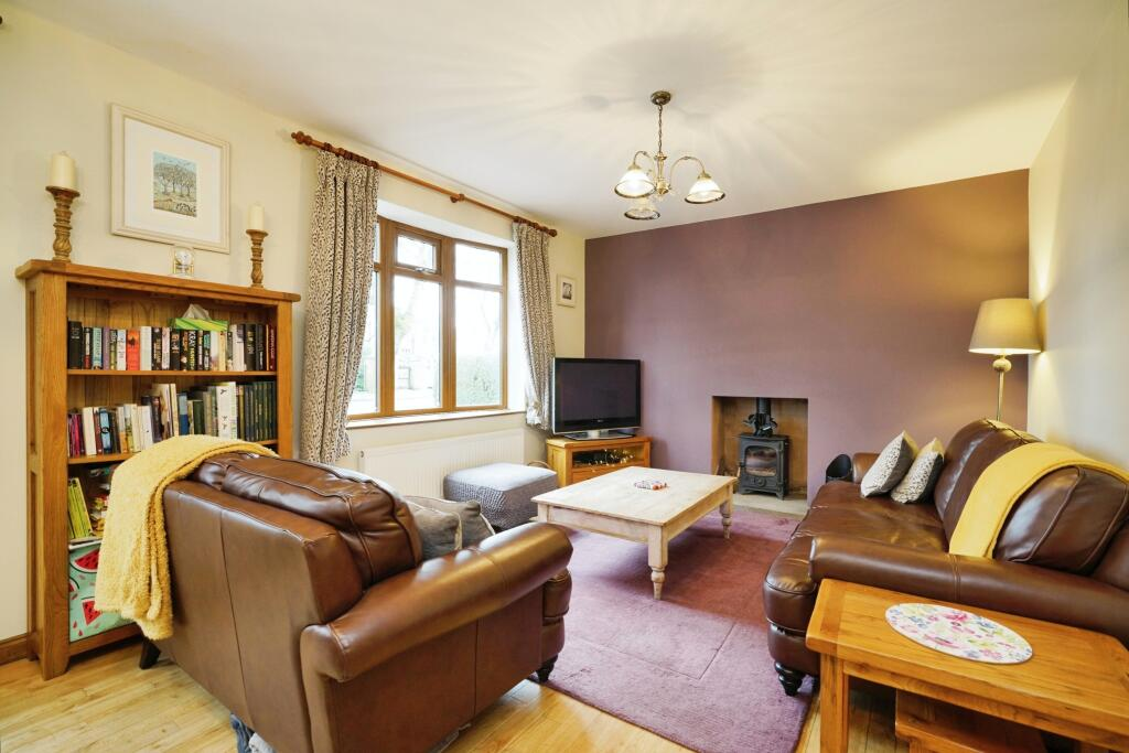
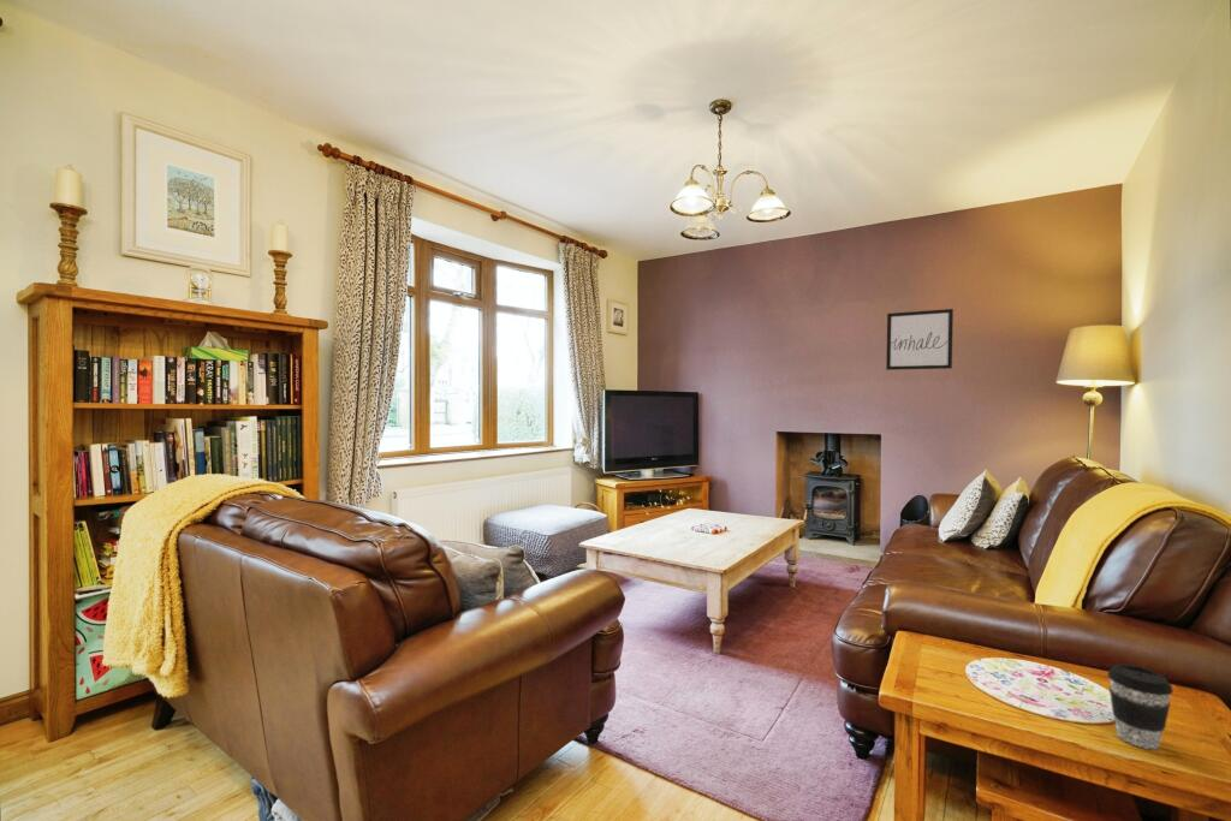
+ wall art [885,308,955,371]
+ coffee cup [1106,664,1174,750]
